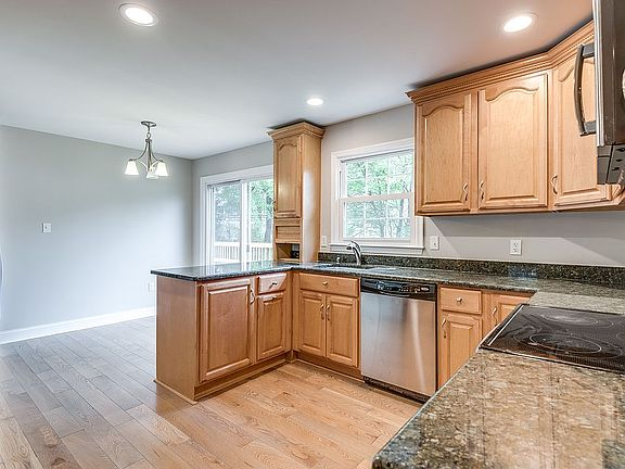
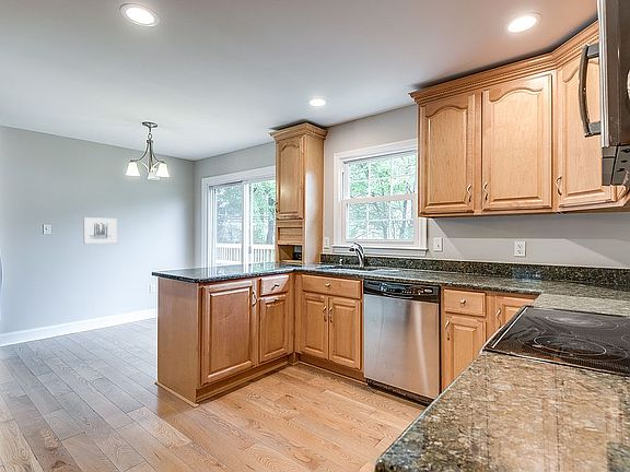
+ wall art [83,216,118,245]
